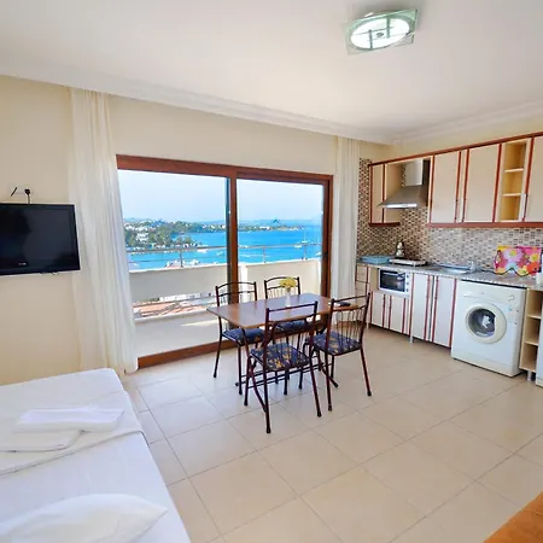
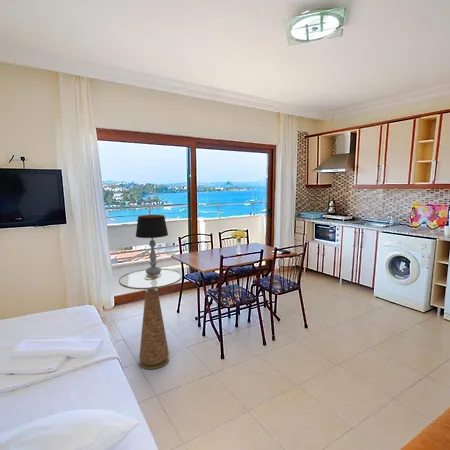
+ table lamp [135,214,169,274]
+ side table [118,268,183,370]
